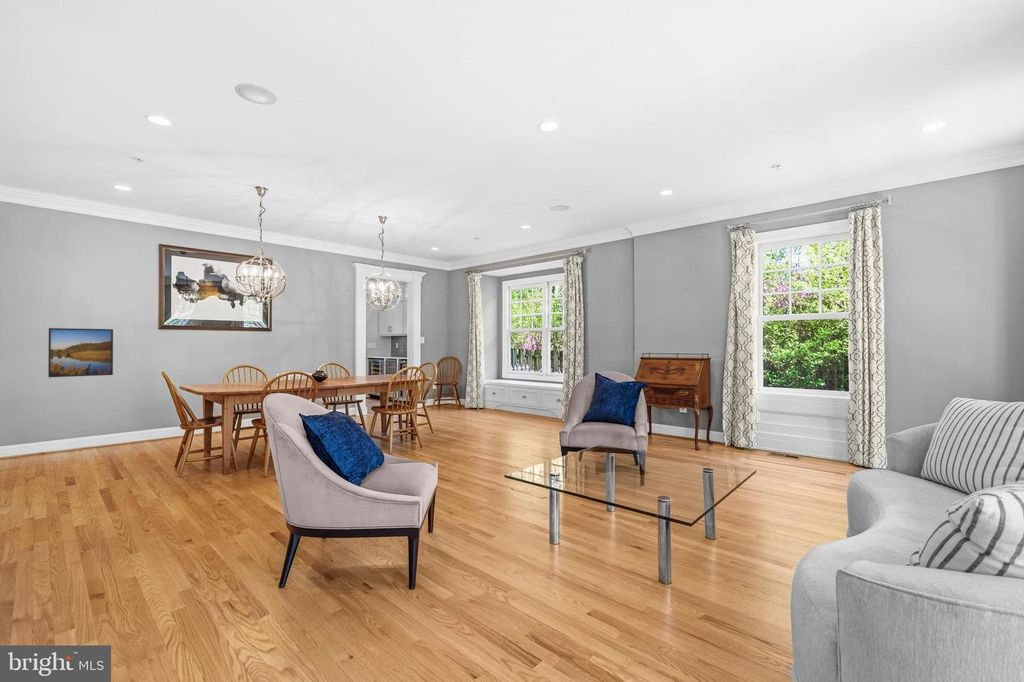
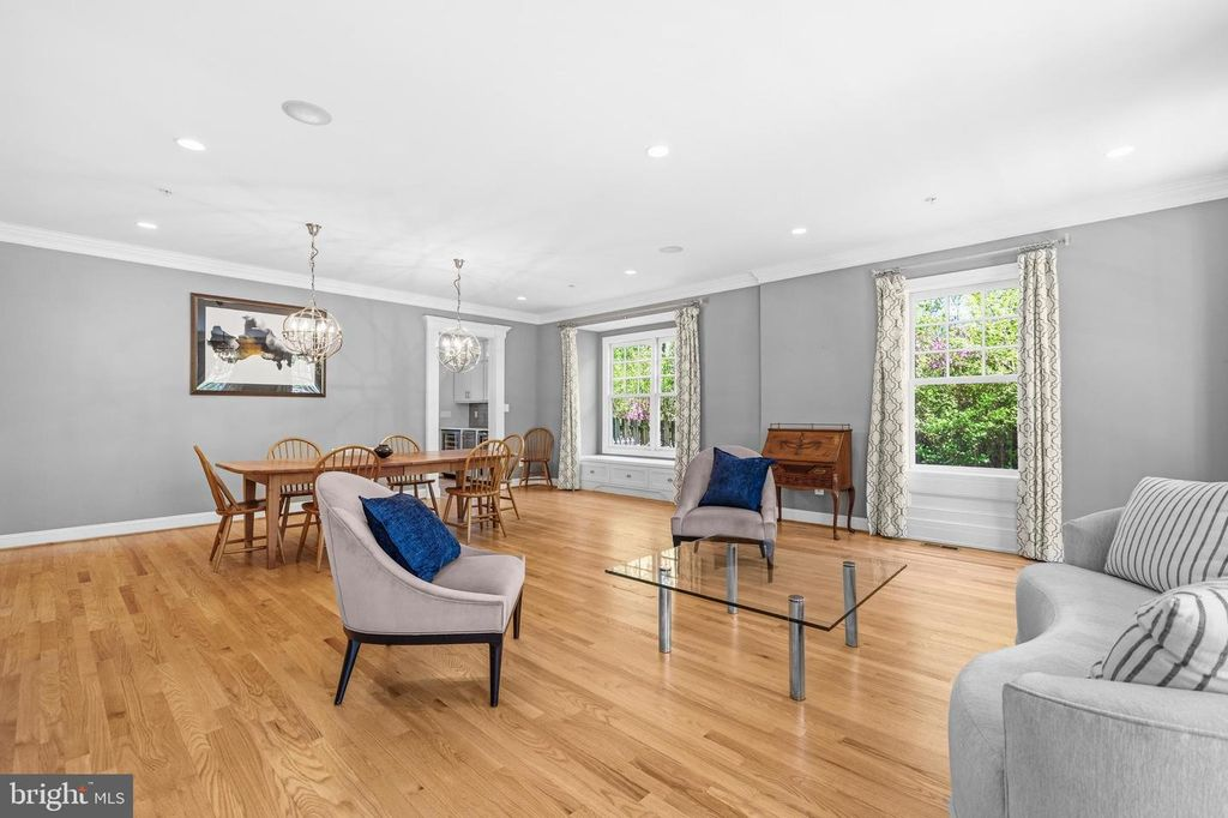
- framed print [47,327,114,378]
